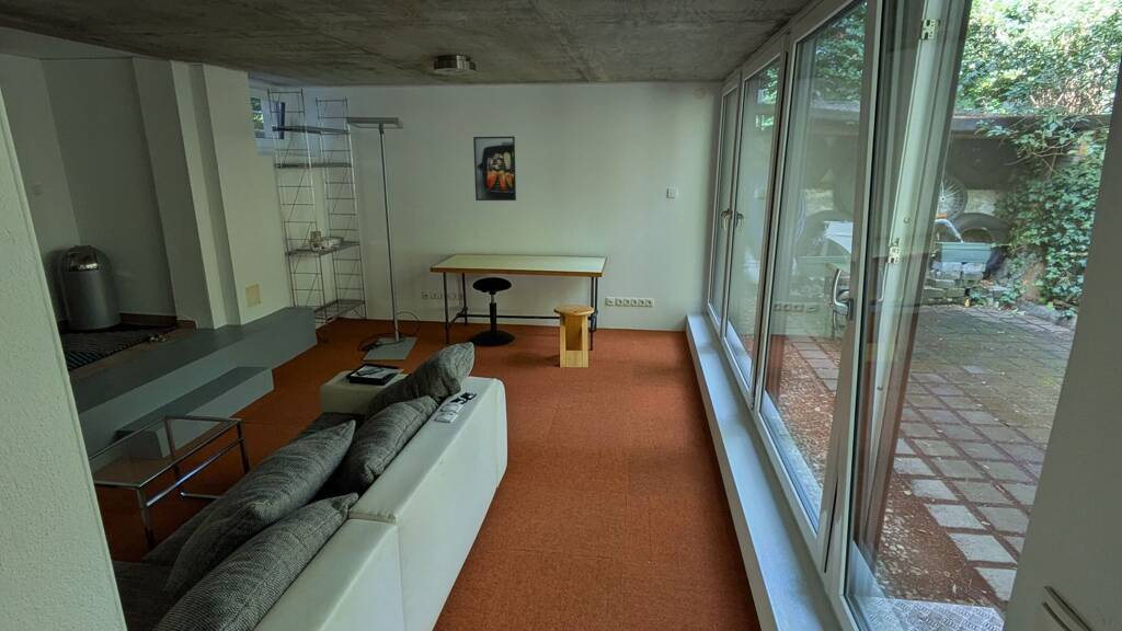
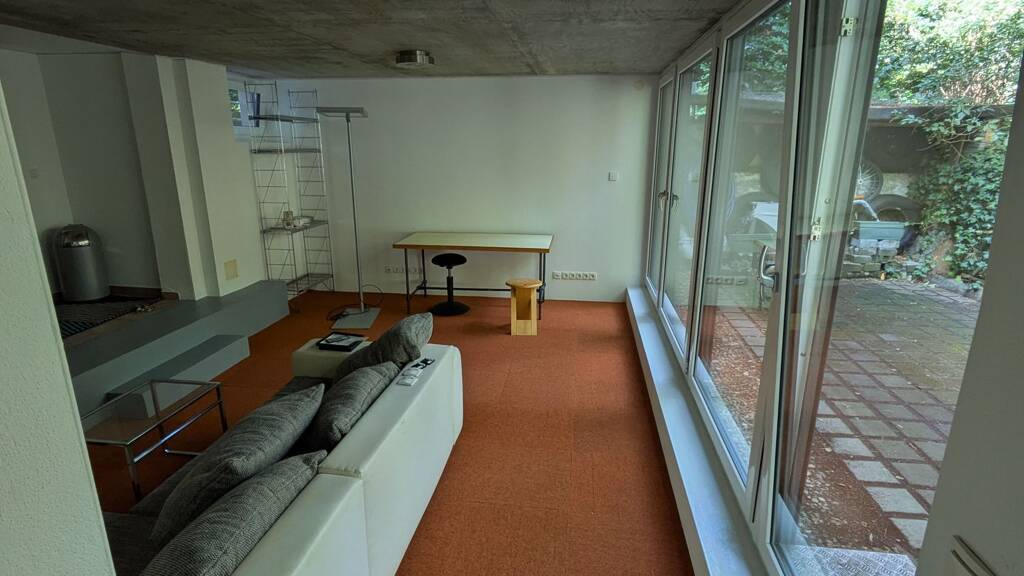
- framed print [472,136,517,202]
